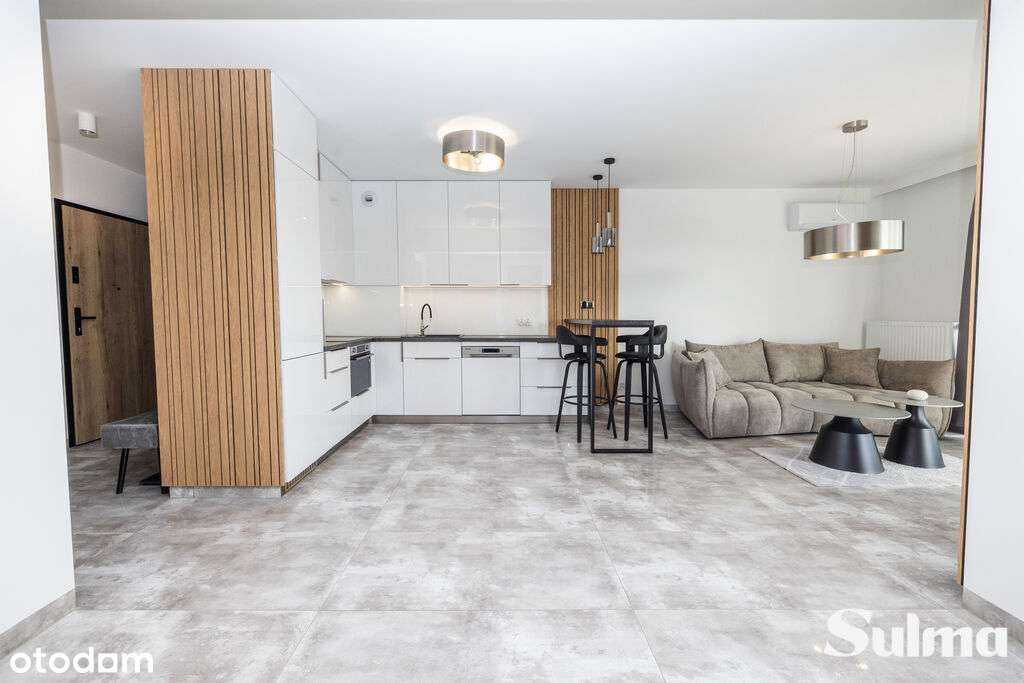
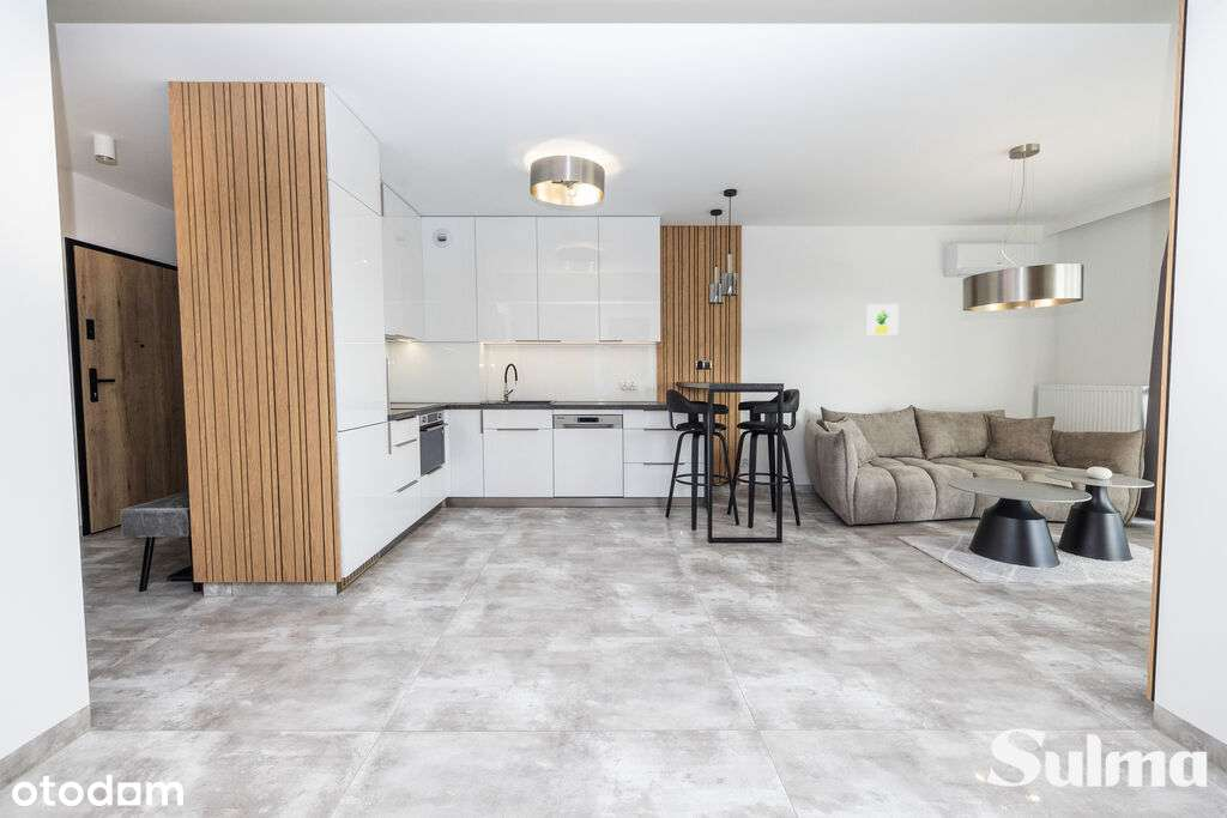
+ wall art [865,303,900,337]
